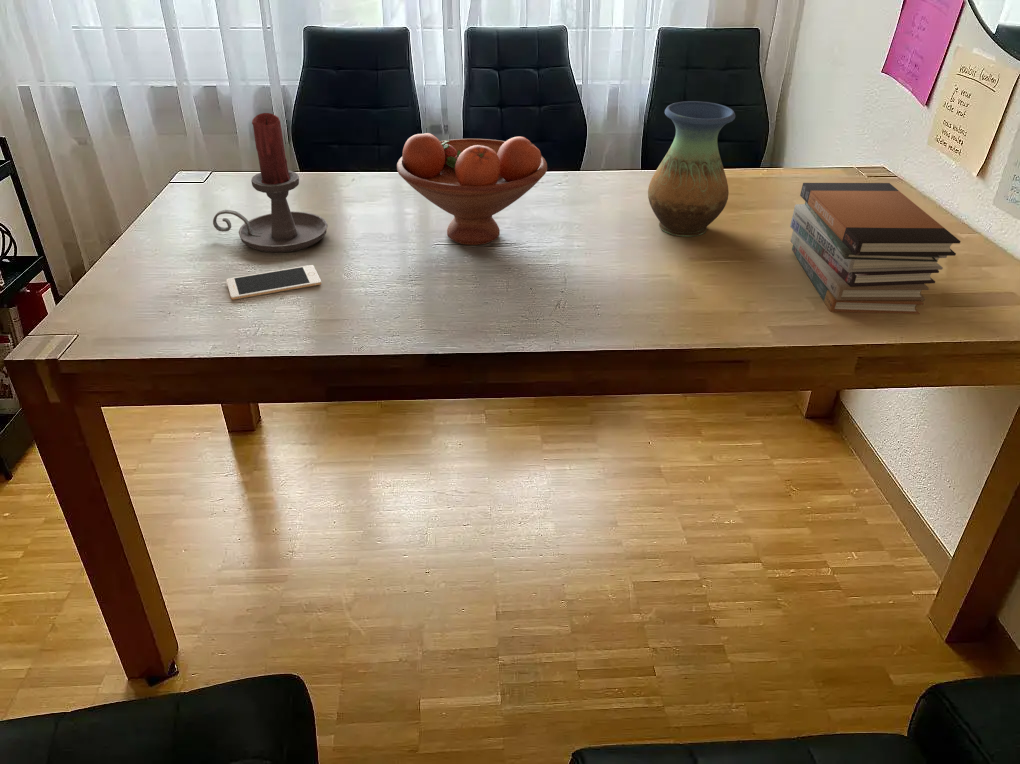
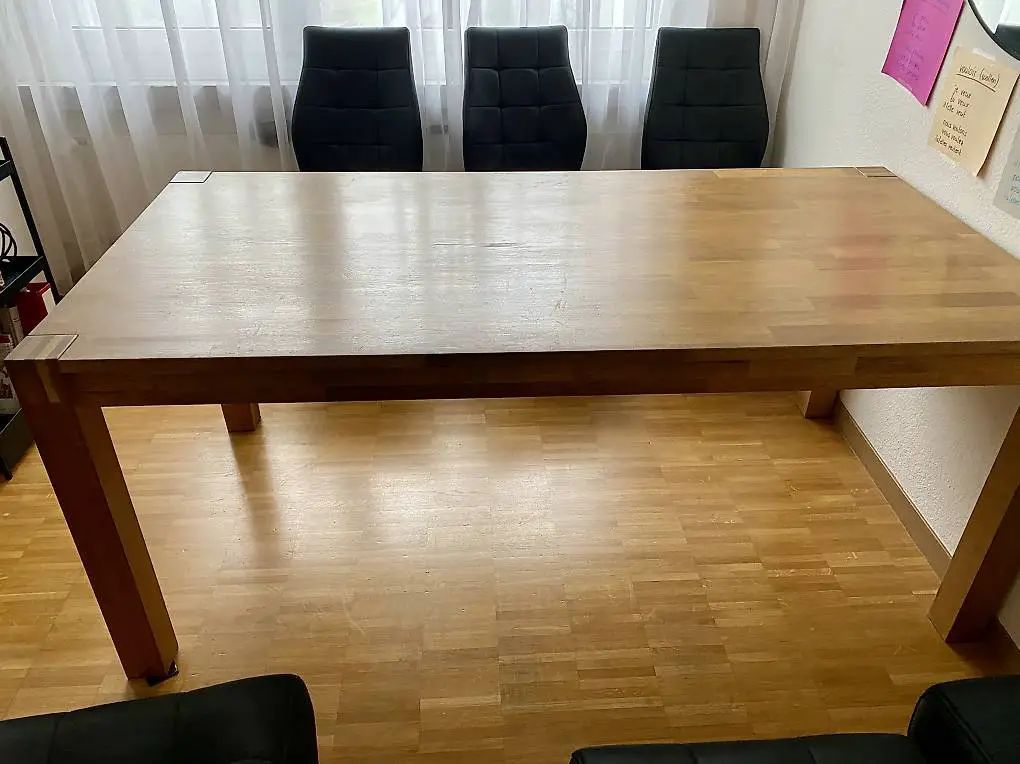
- cell phone [226,264,322,301]
- candle holder [212,112,328,254]
- fruit bowl [396,132,548,246]
- book stack [789,182,962,315]
- vase [647,100,736,238]
